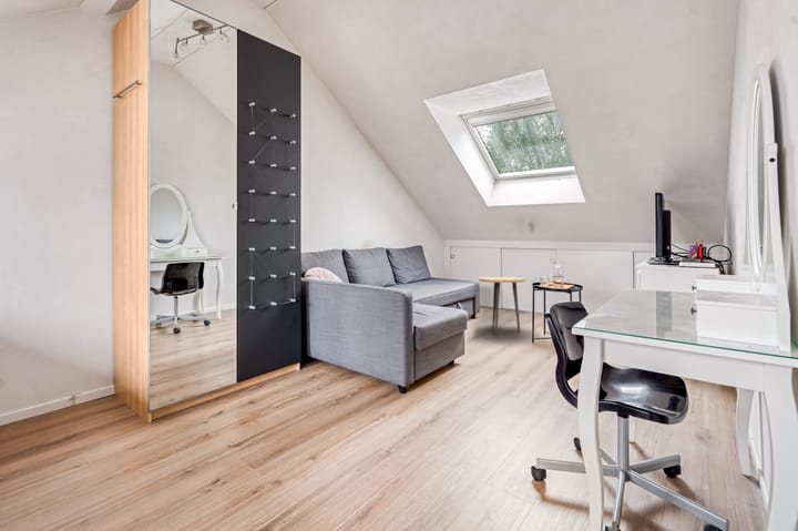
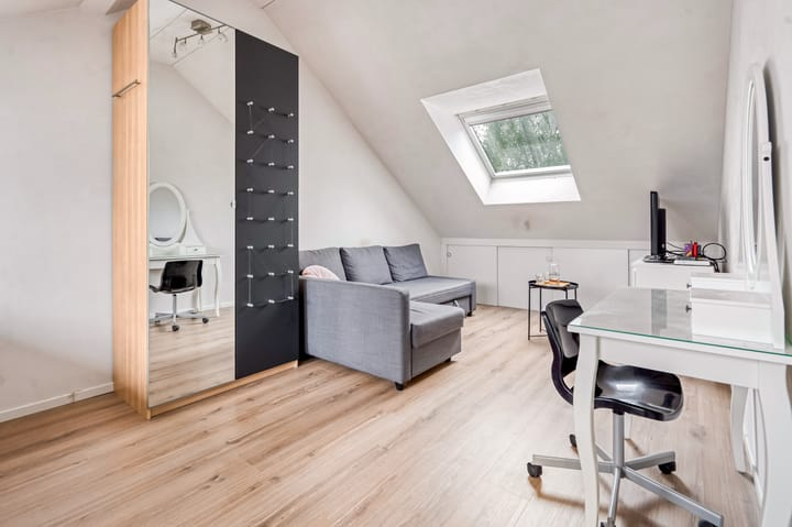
- side table [478,276,528,335]
